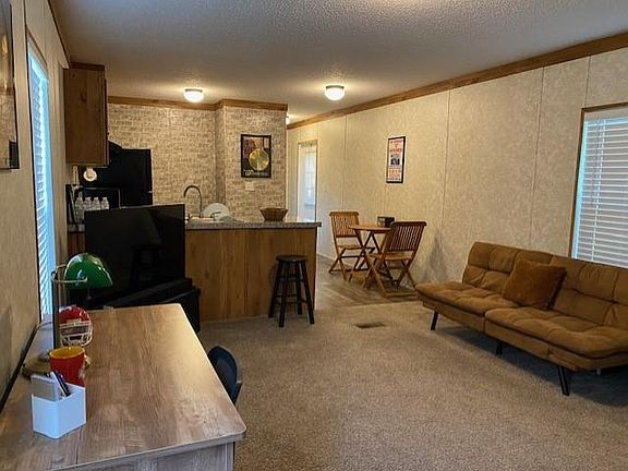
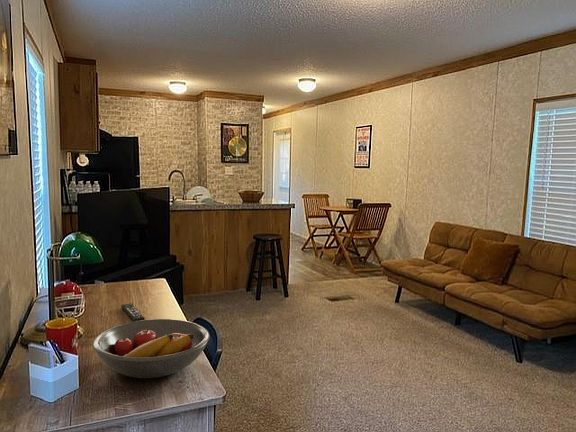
+ remote control [120,303,146,322]
+ fruit bowl [92,318,211,379]
